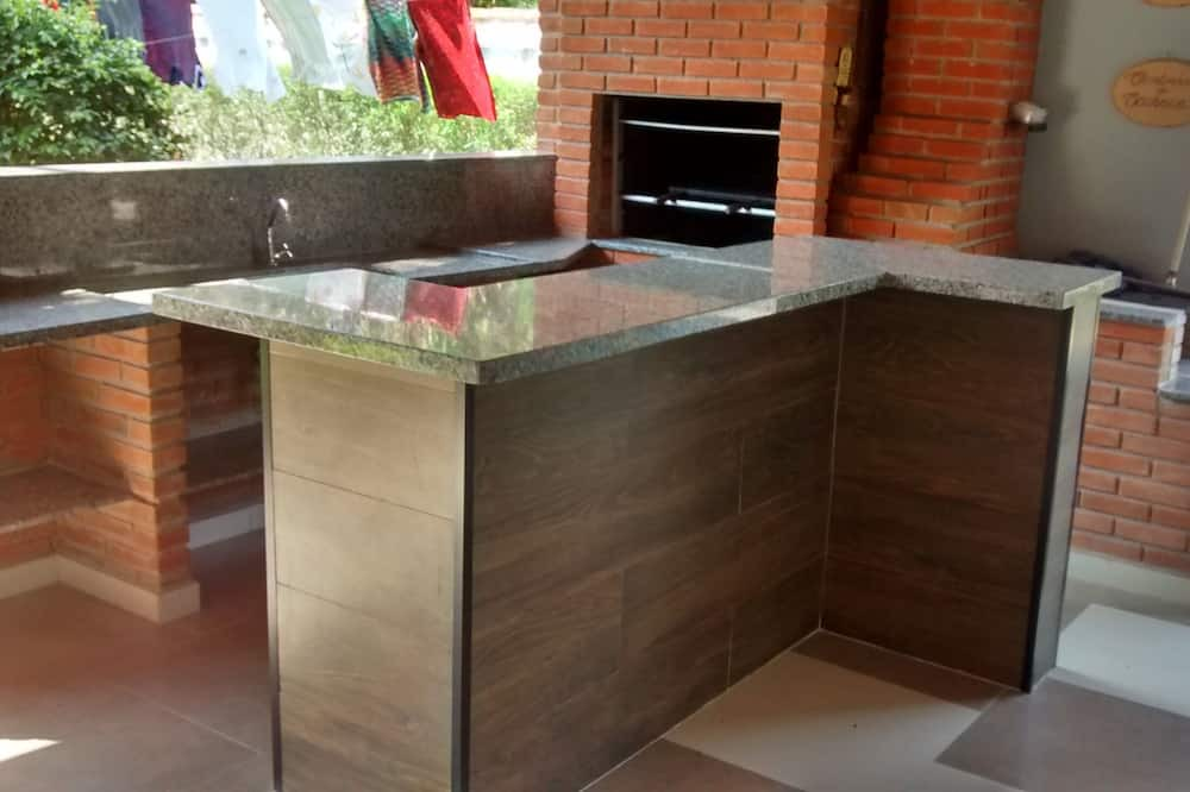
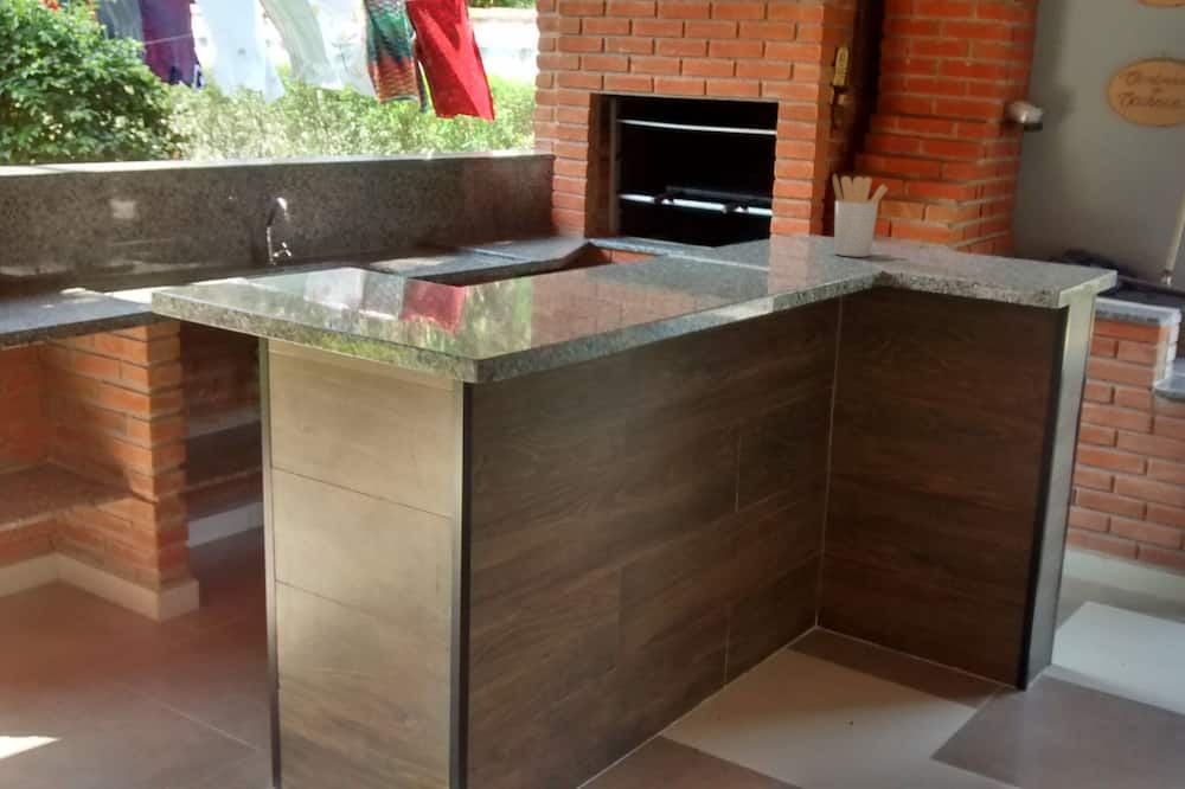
+ utensil holder [832,173,889,258]
